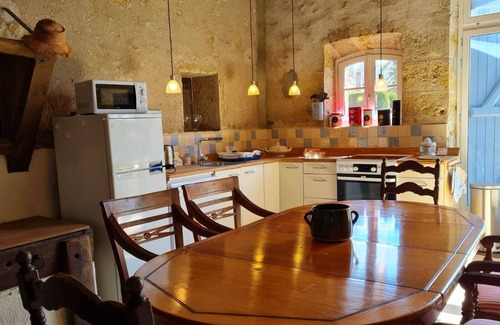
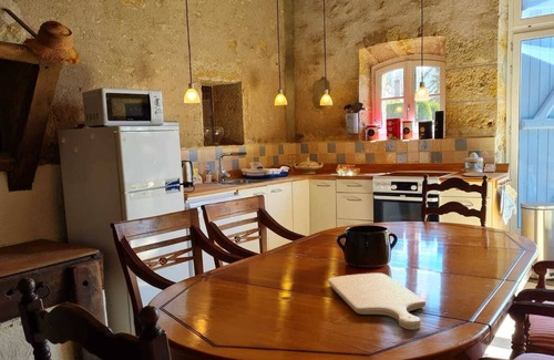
+ chopping board [327,272,427,331]
